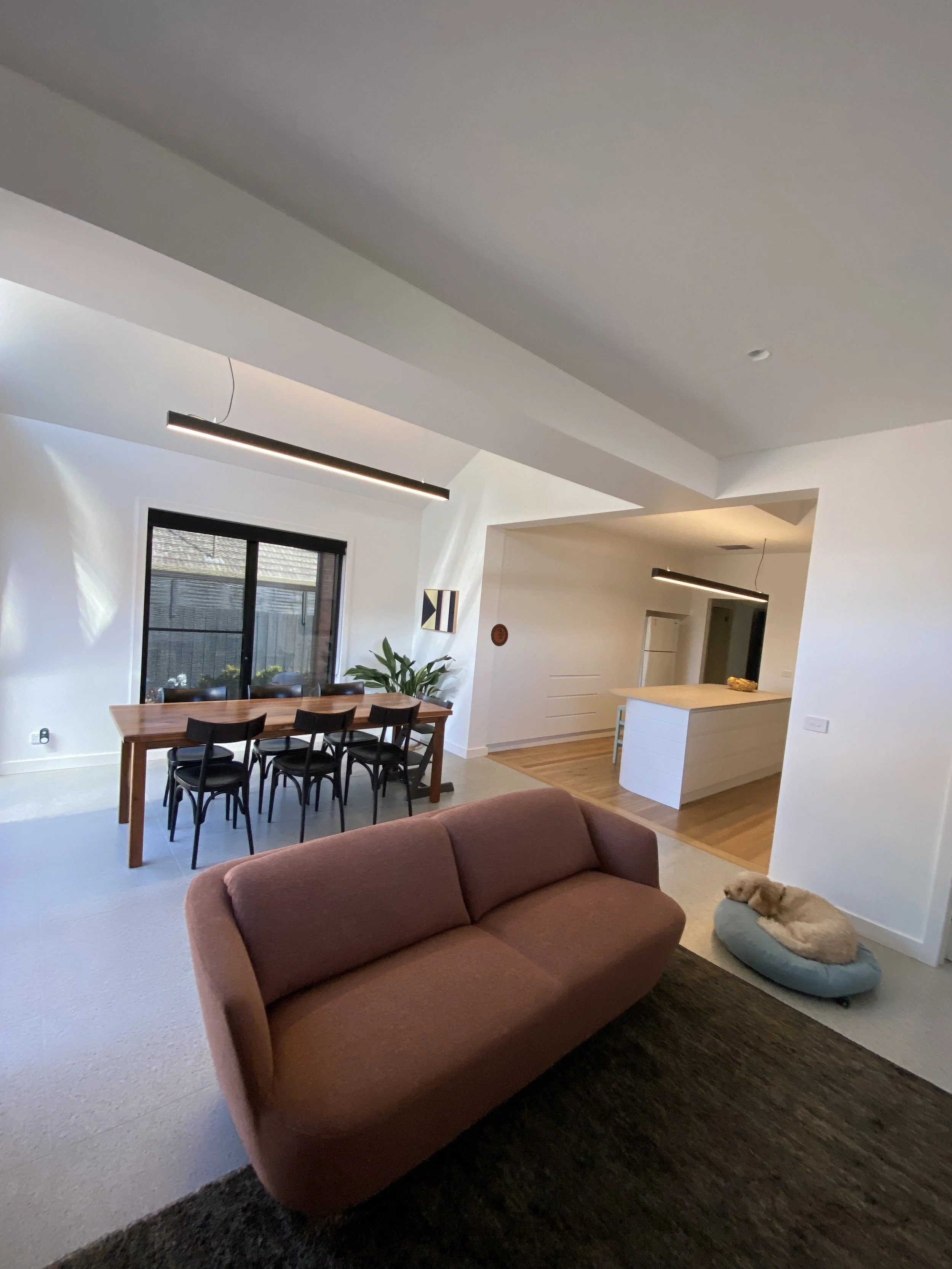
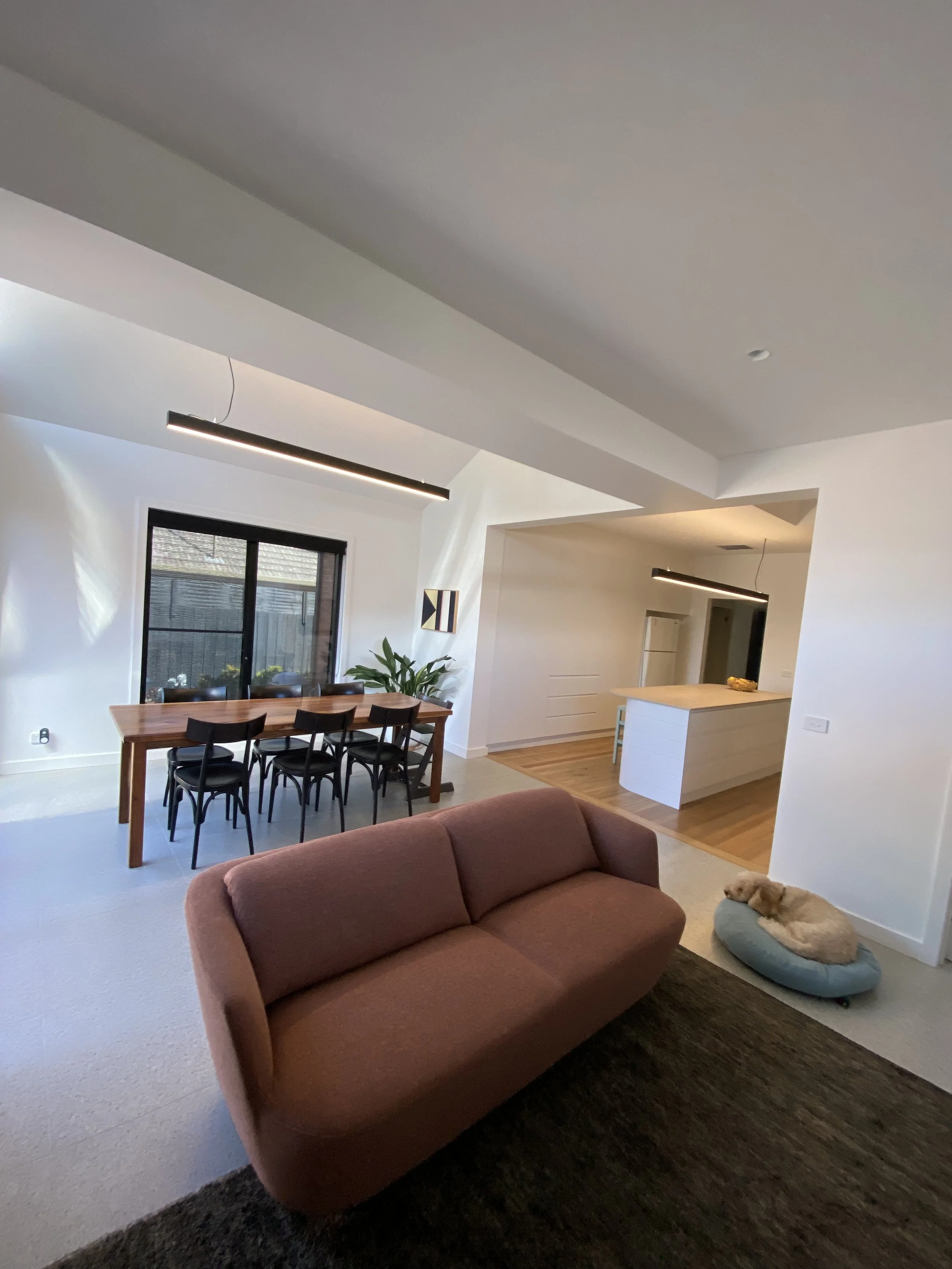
- decorative plate [490,623,509,647]
